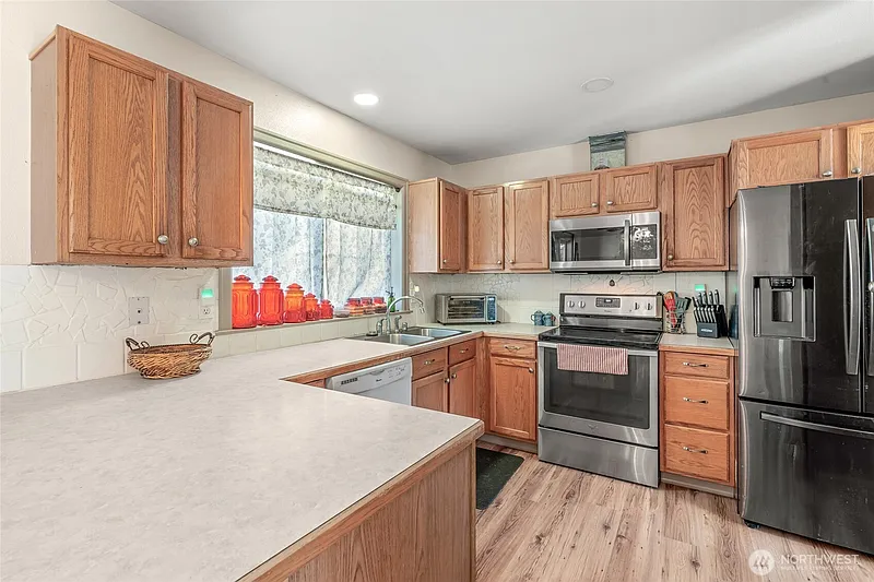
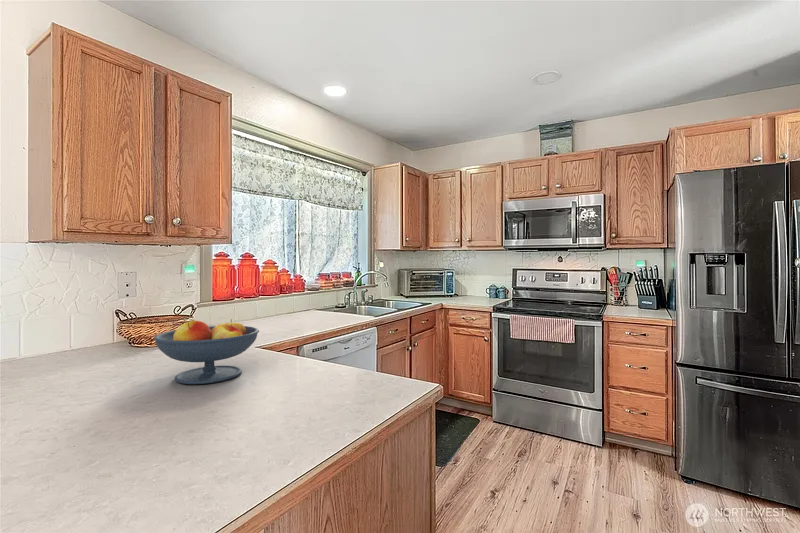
+ fruit bowl [153,318,260,385]
